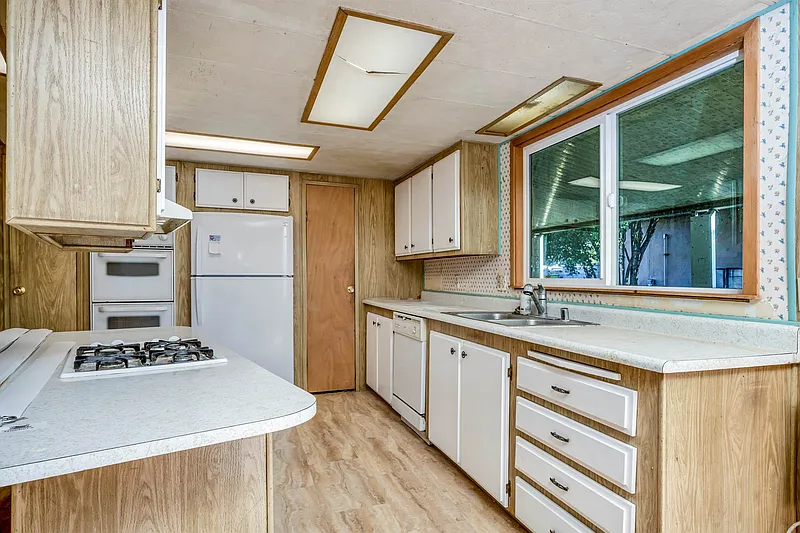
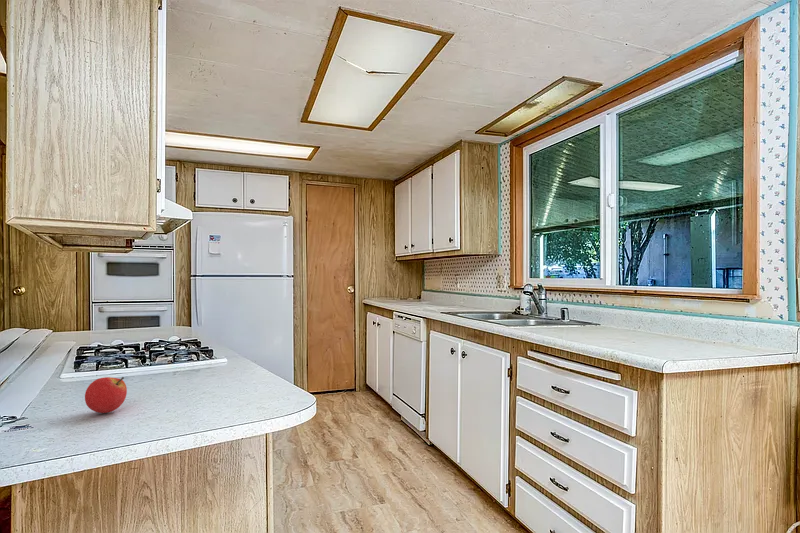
+ fruit [84,376,128,414]
